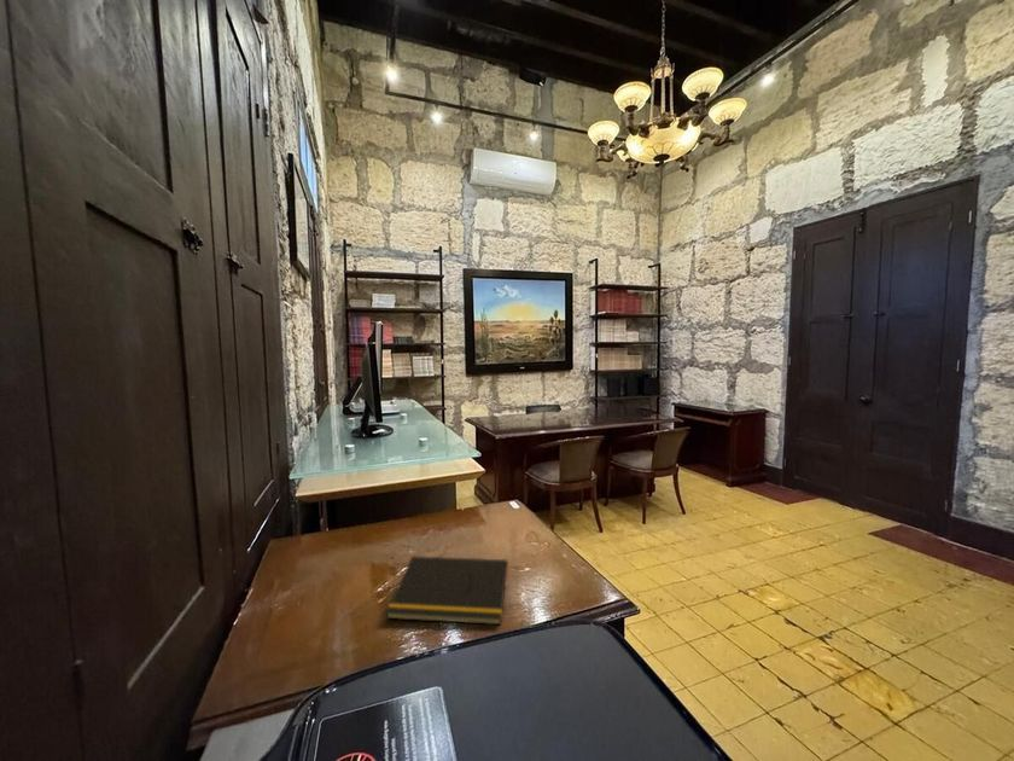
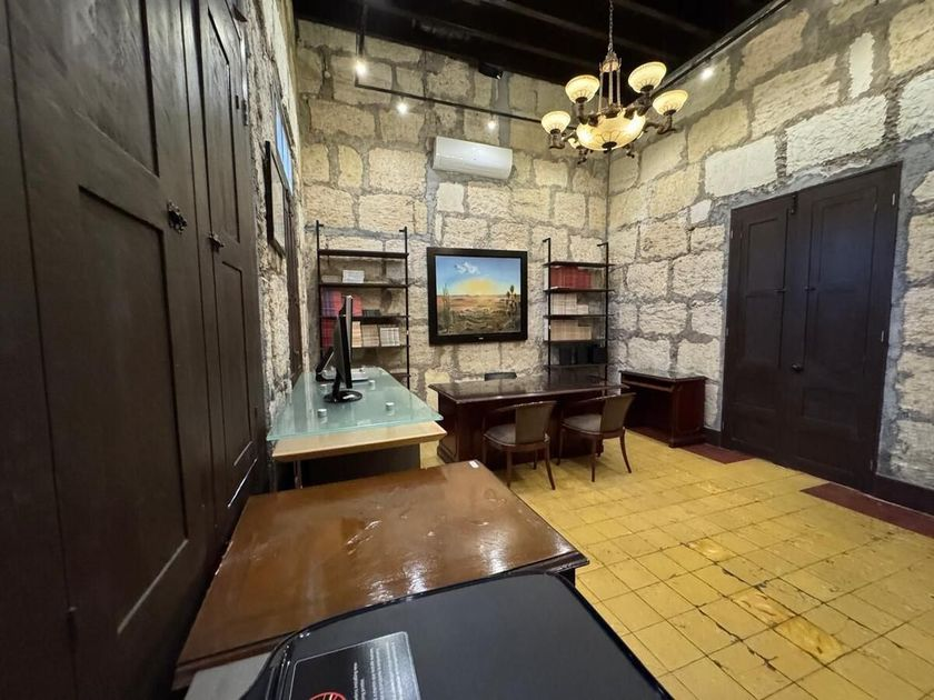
- notepad [385,554,509,626]
